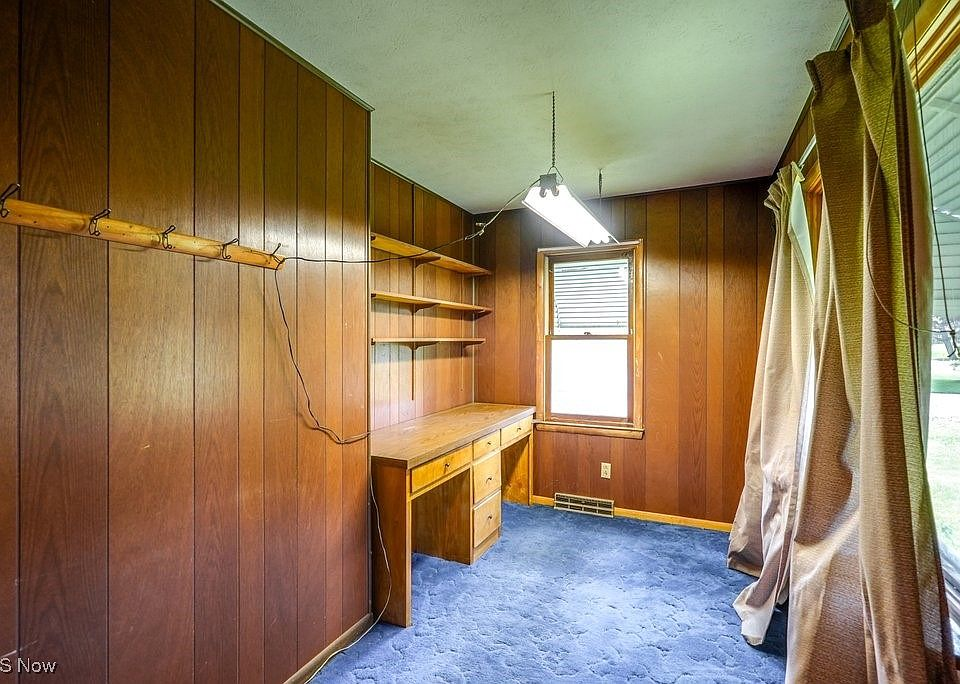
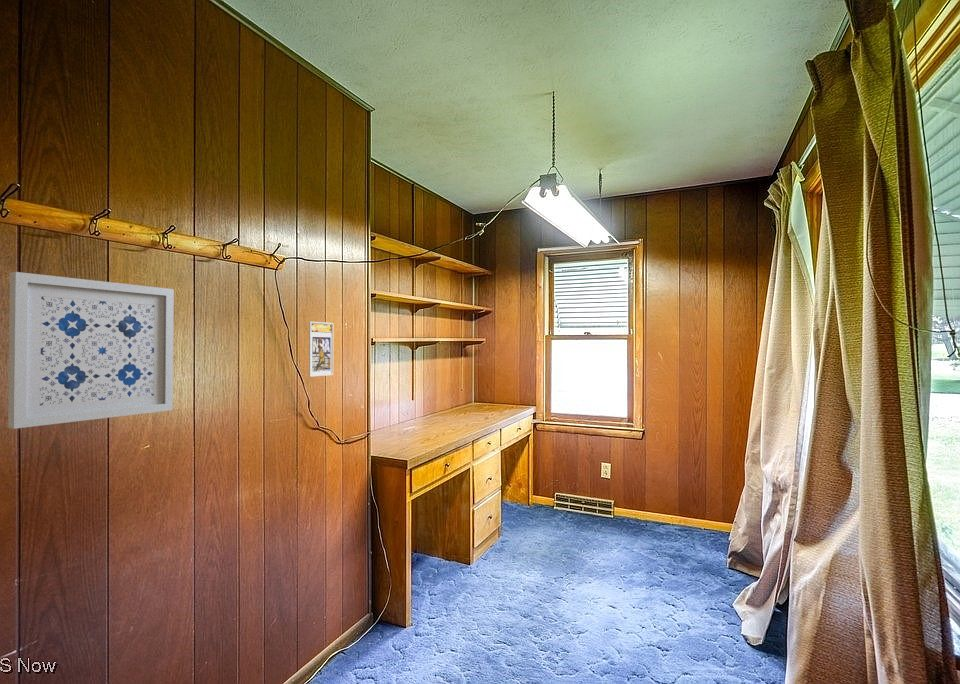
+ wall art [7,271,175,430]
+ trading card display case [308,321,334,377]
